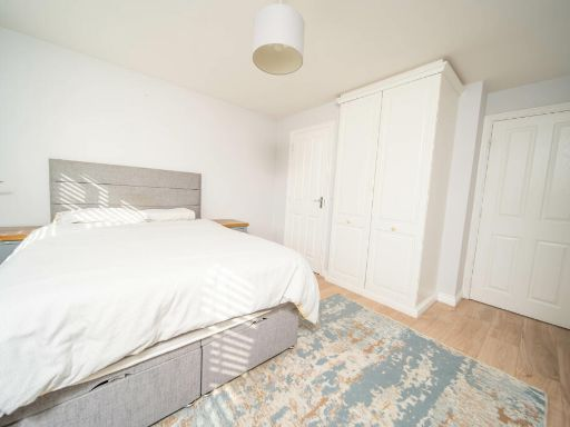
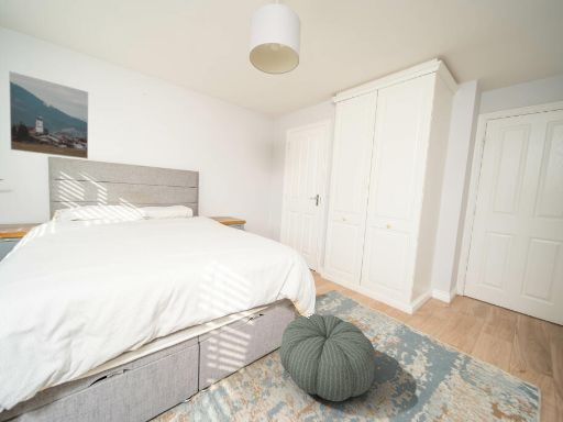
+ pouf [279,313,376,402]
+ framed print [8,70,89,160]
